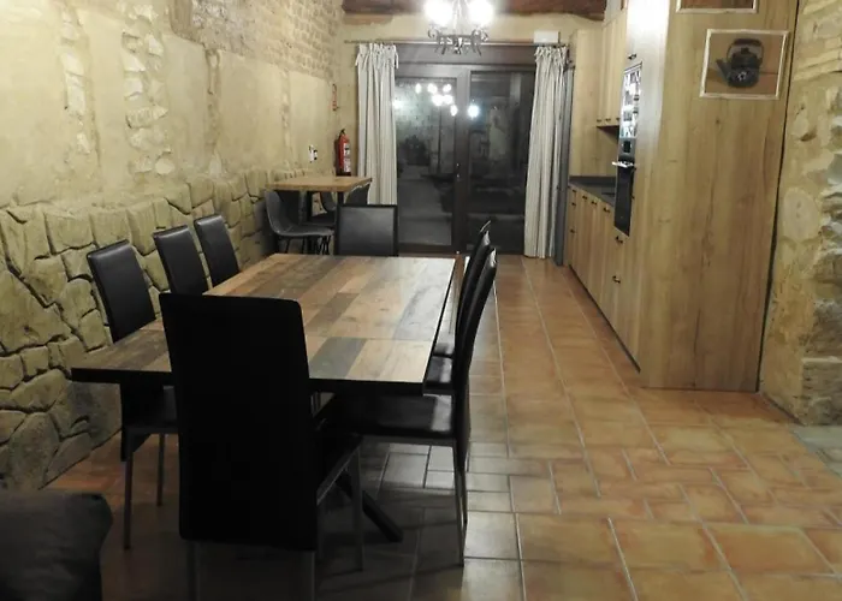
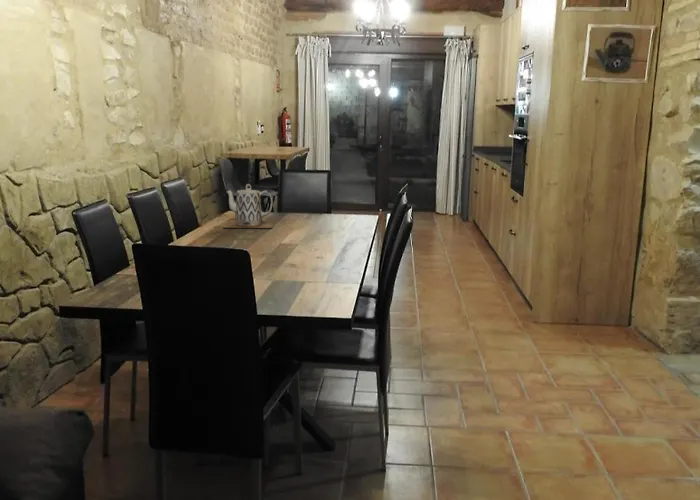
+ teapot [222,183,275,229]
